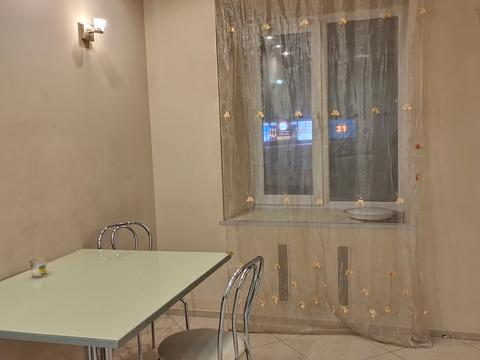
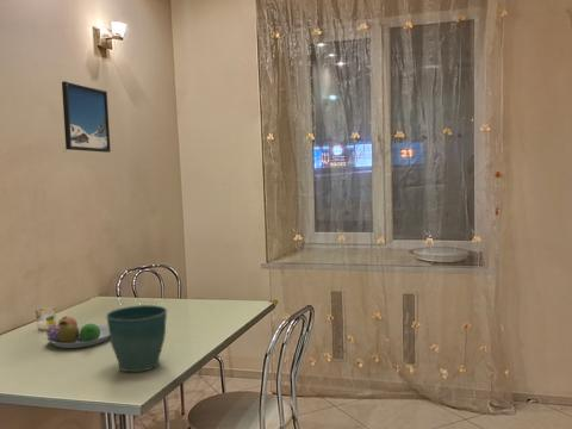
+ fruit bowl [45,316,110,349]
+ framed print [61,80,112,154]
+ flower pot [105,304,168,373]
